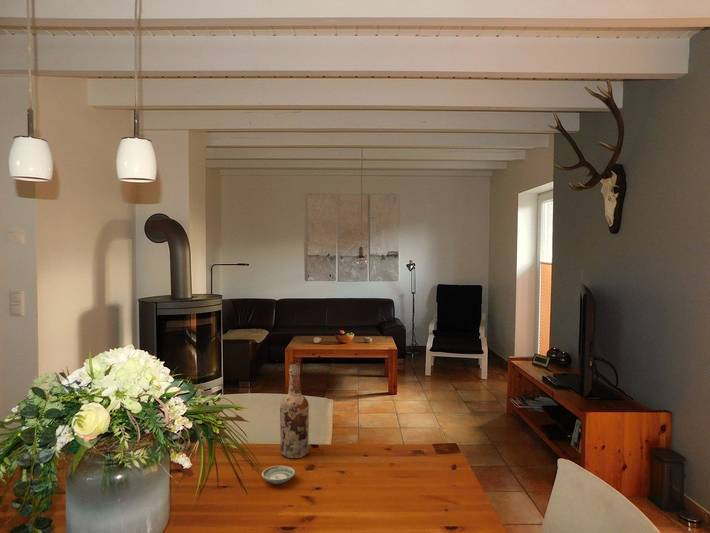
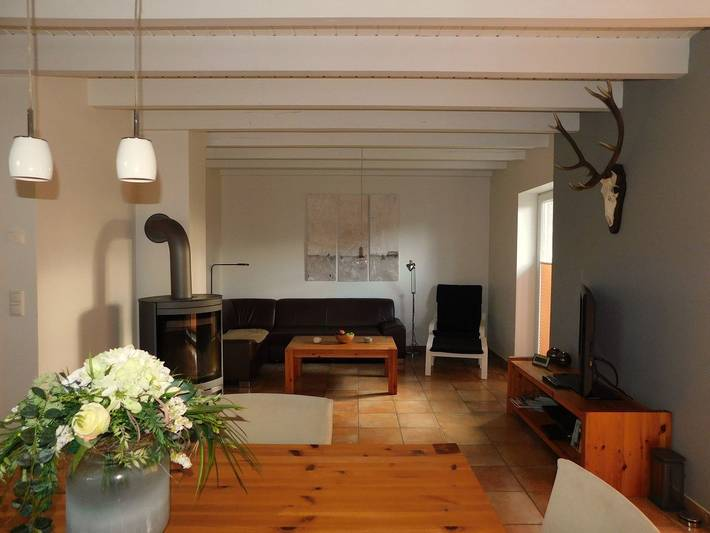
- saucer [261,465,296,485]
- wine bottle [279,361,310,459]
